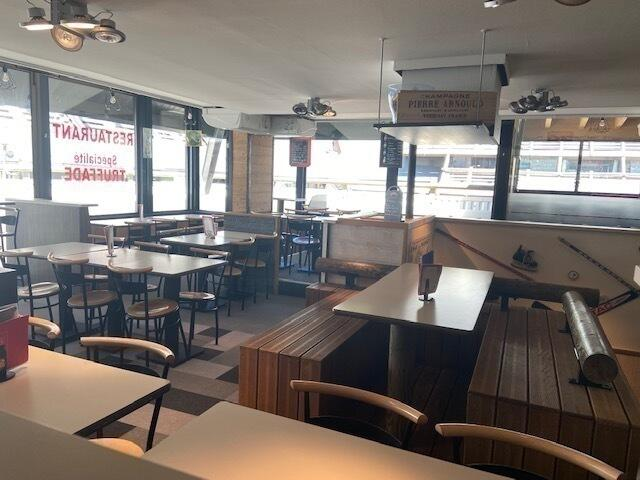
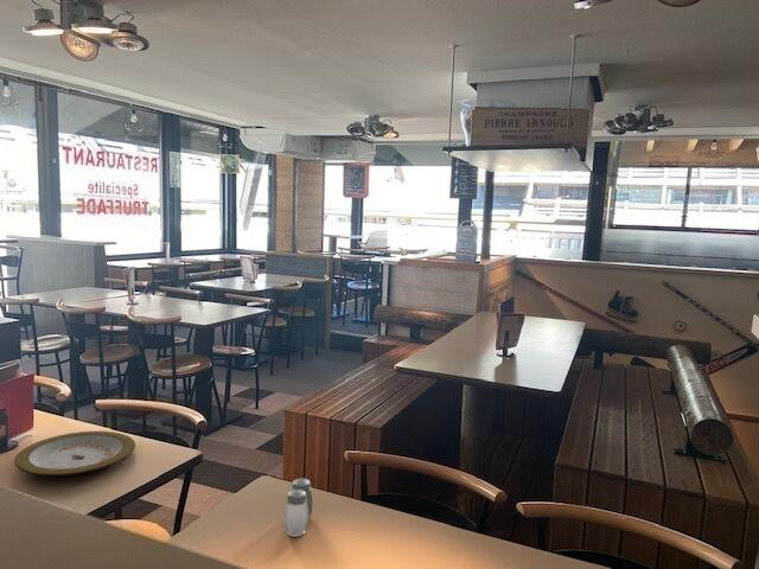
+ plate [13,430,136,477]
+ salt and pepper shaker [283,478,313,538]
